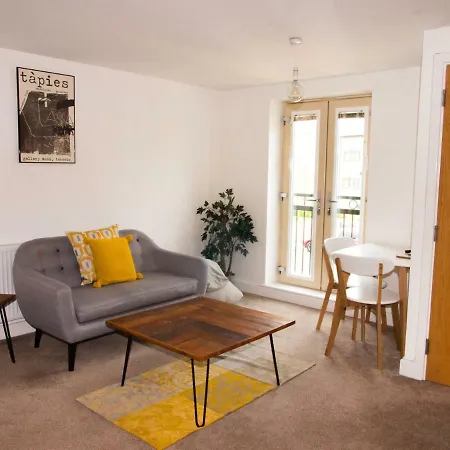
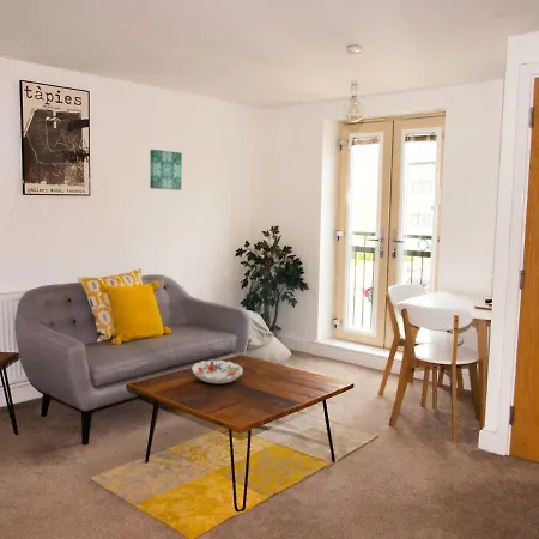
+ wall art [149,149,183,192]
+ decorative bowl [190,359,244,384]
